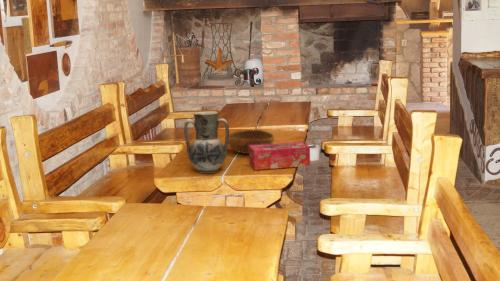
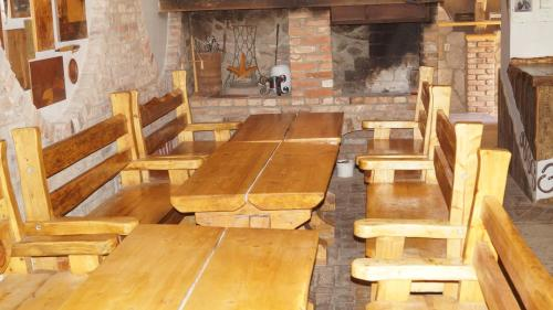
- tissue box [248,141,311,171]
- bowl [228,129,275,155]
- ceramic jug [183,110,230,174]
